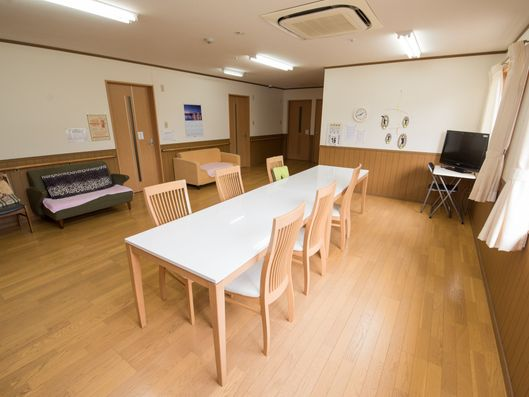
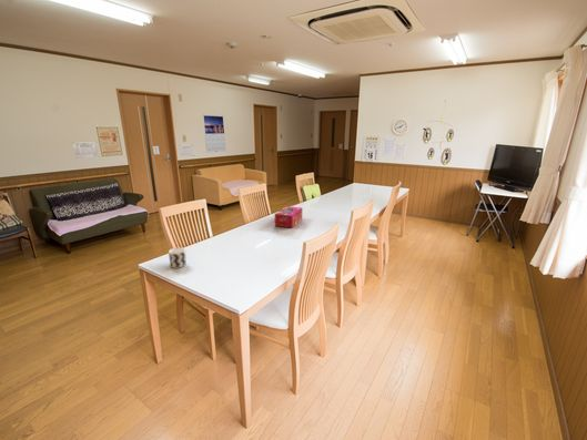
+ cup [168,246,188,268]
+ tissue box [274,205,303,228]
